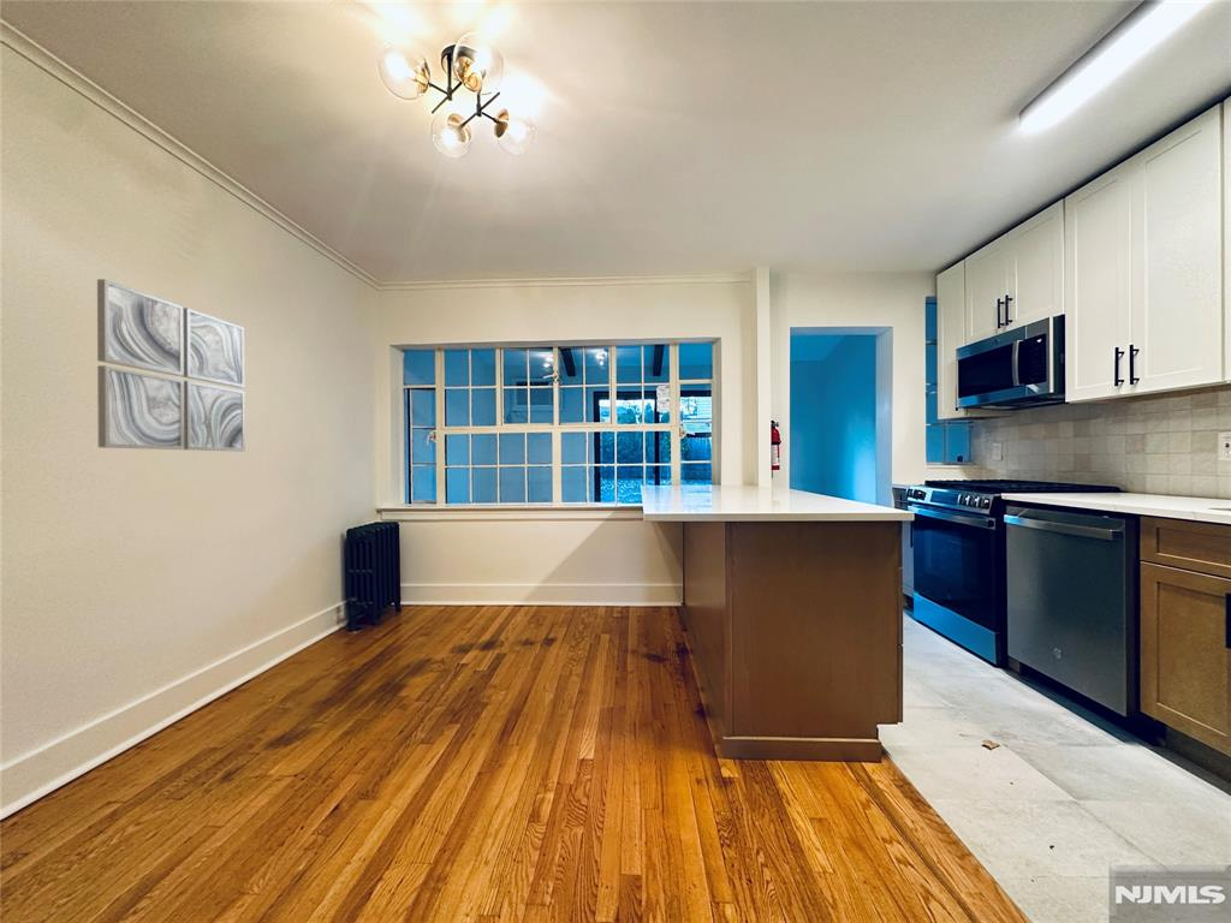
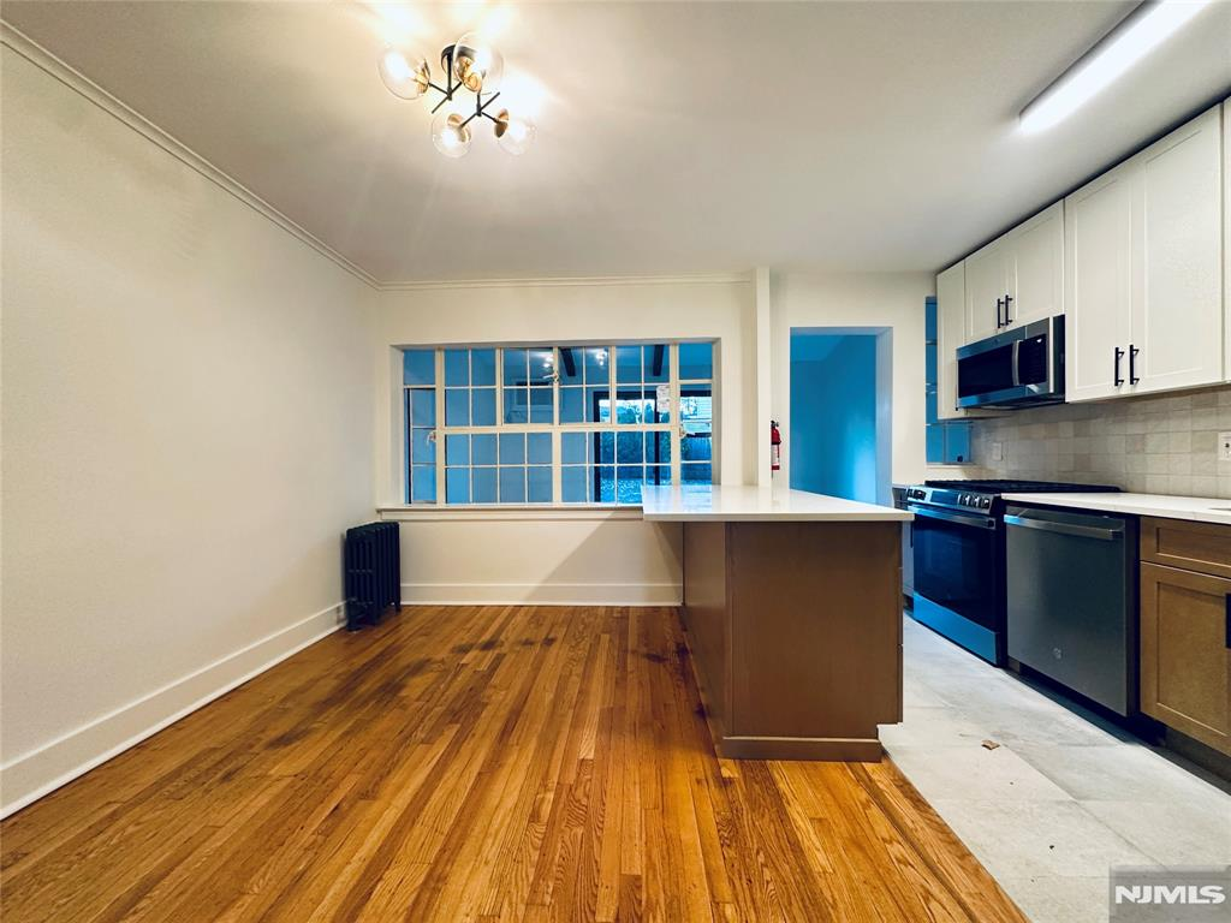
- wall art [96,278,246,453]
